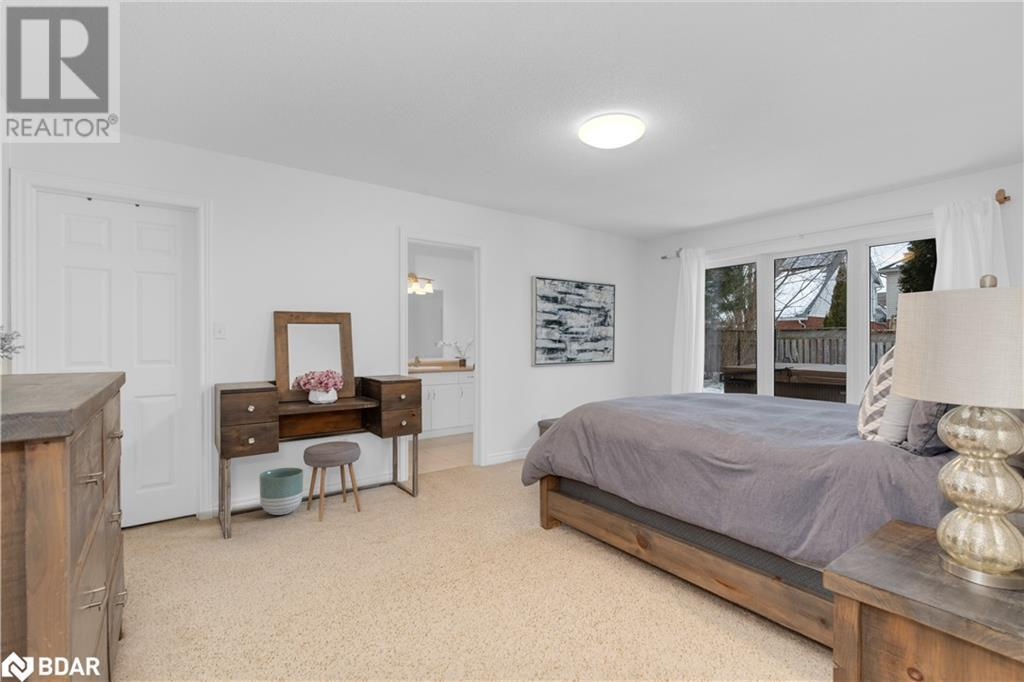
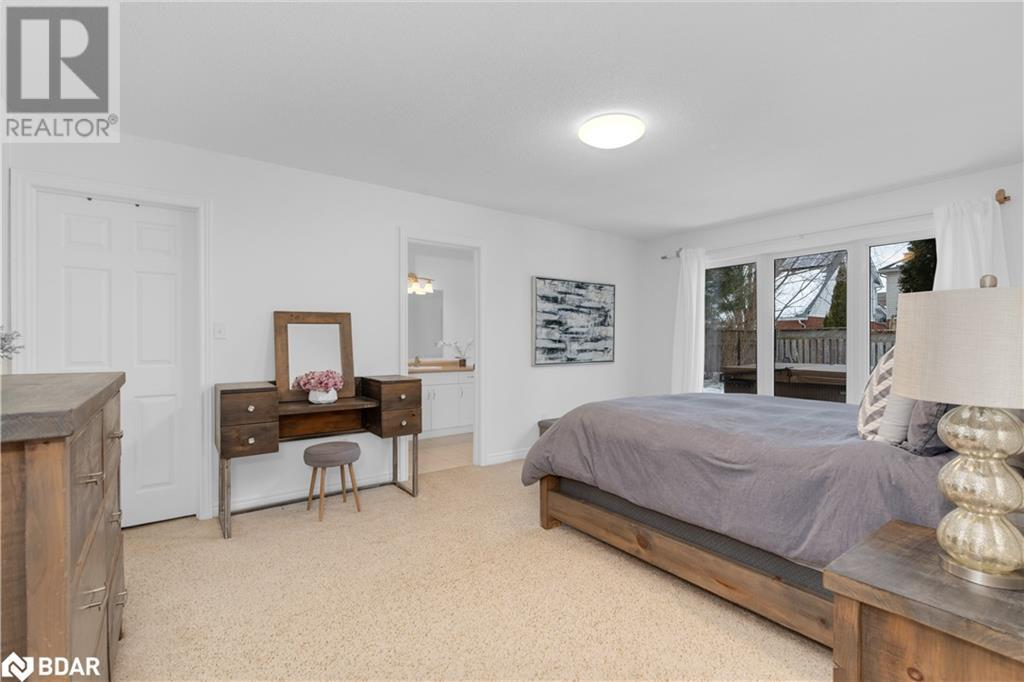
- planter [259,467,304,516]
